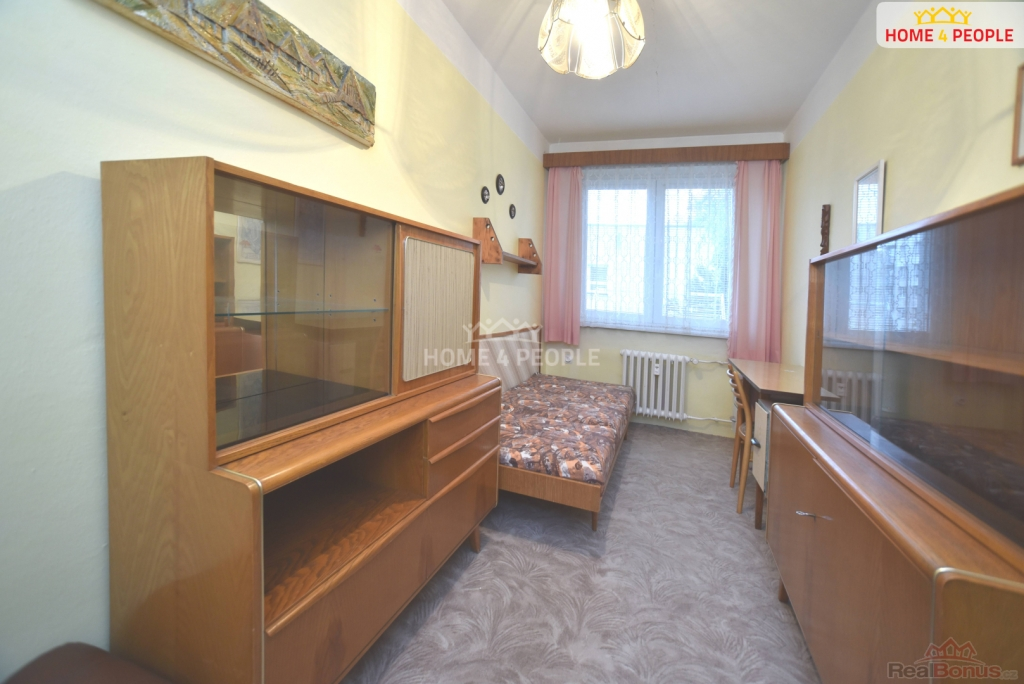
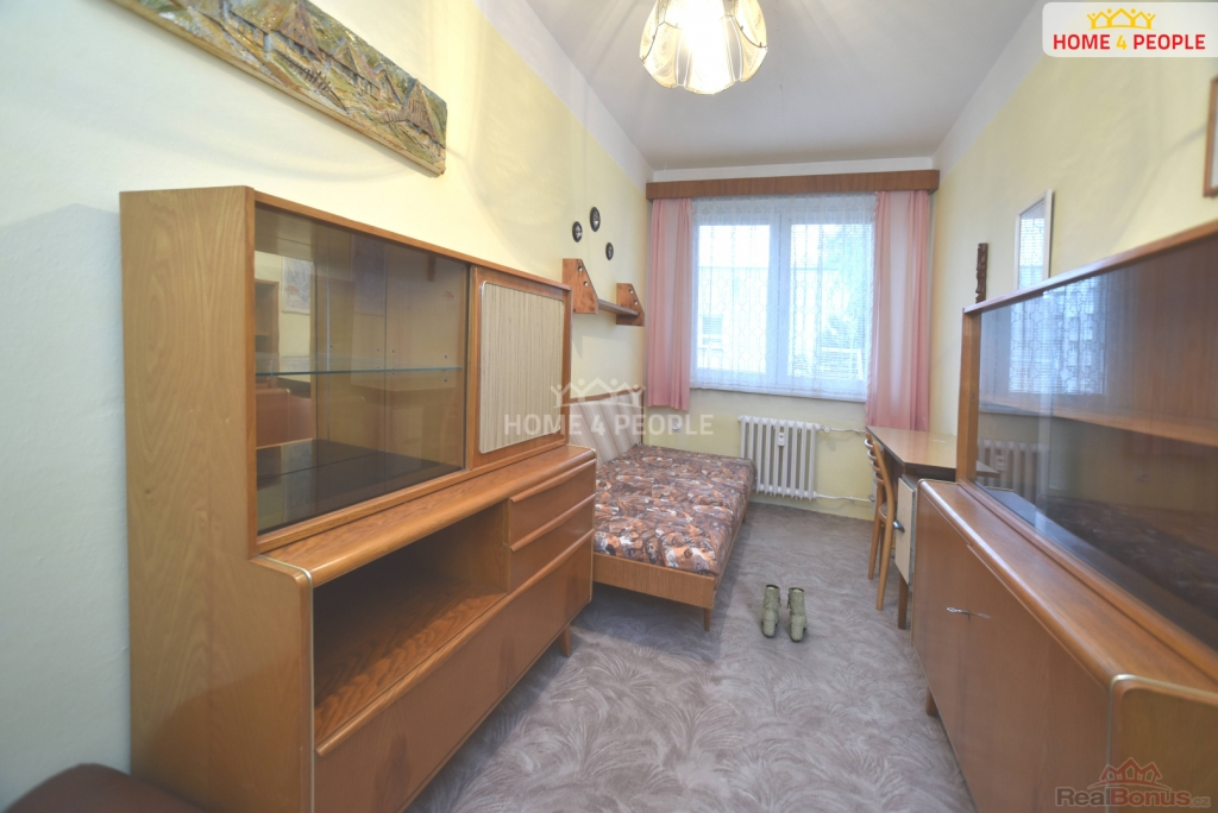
+ boots [760,584,808,642]
